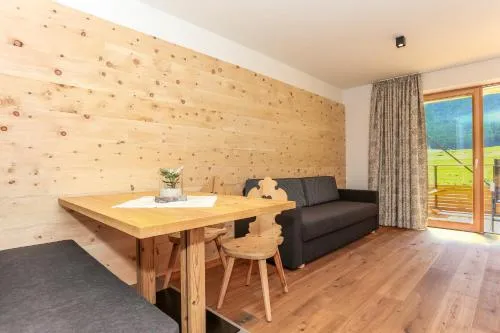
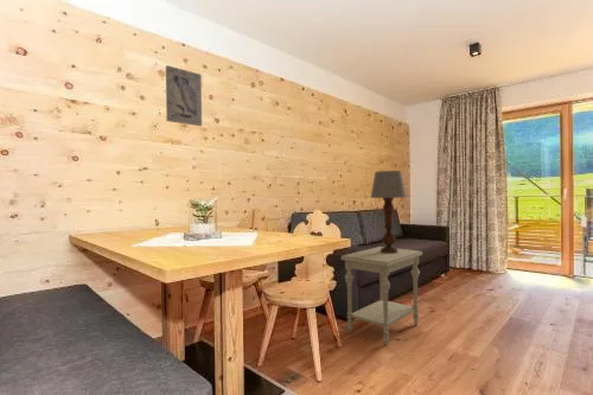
+ side table [339,246,423,346]
+ wall art [165,64,203,127]
+ table lamp [369,170,407,254]
